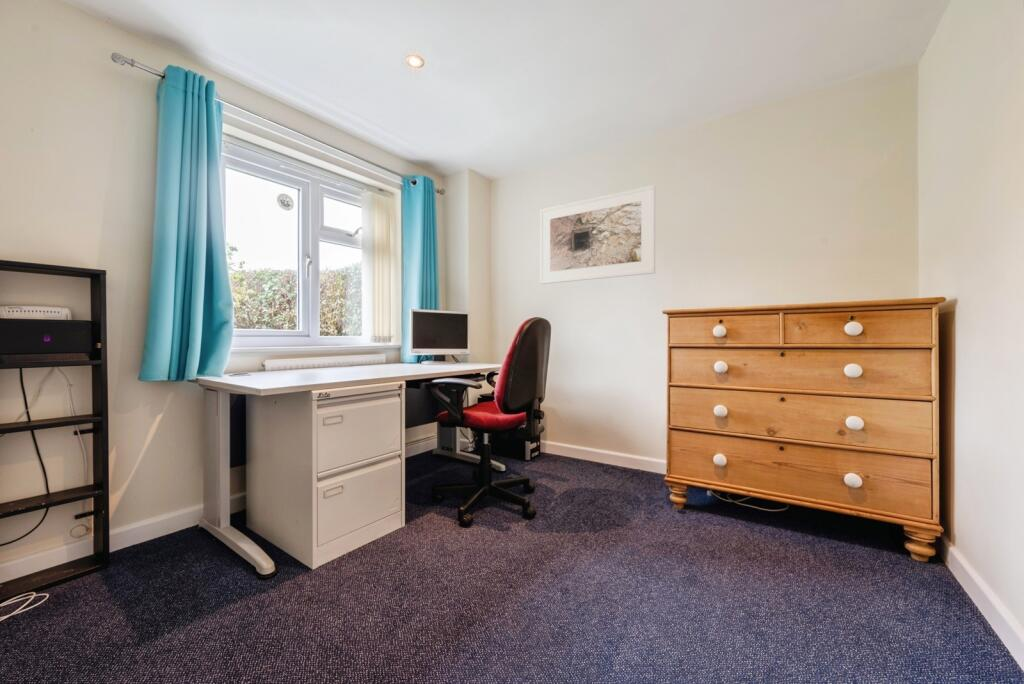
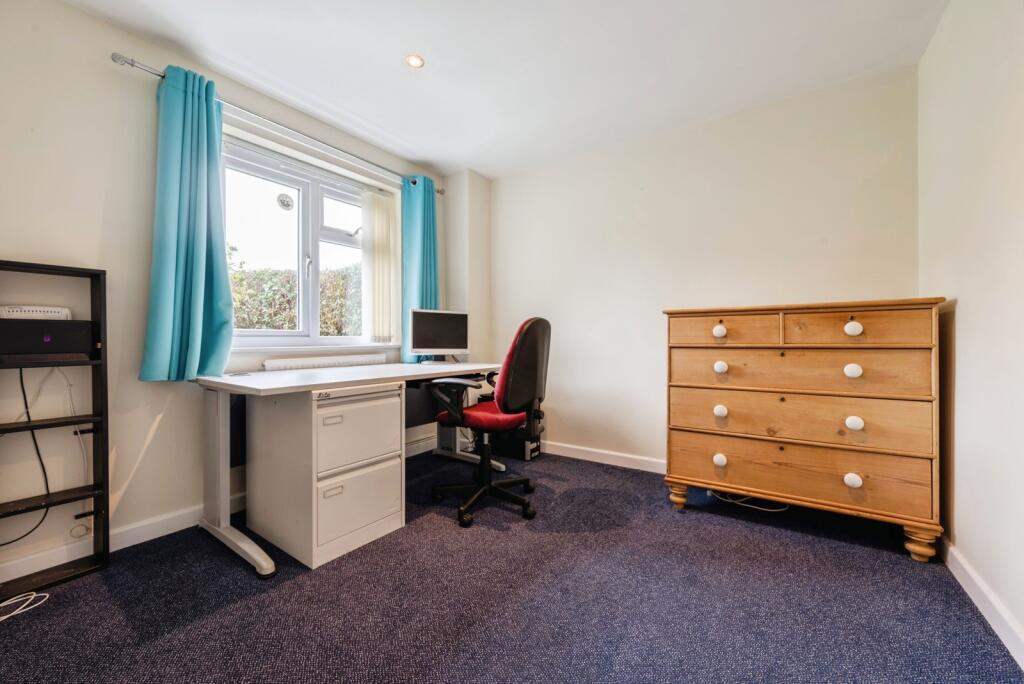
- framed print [539,184,656,285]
